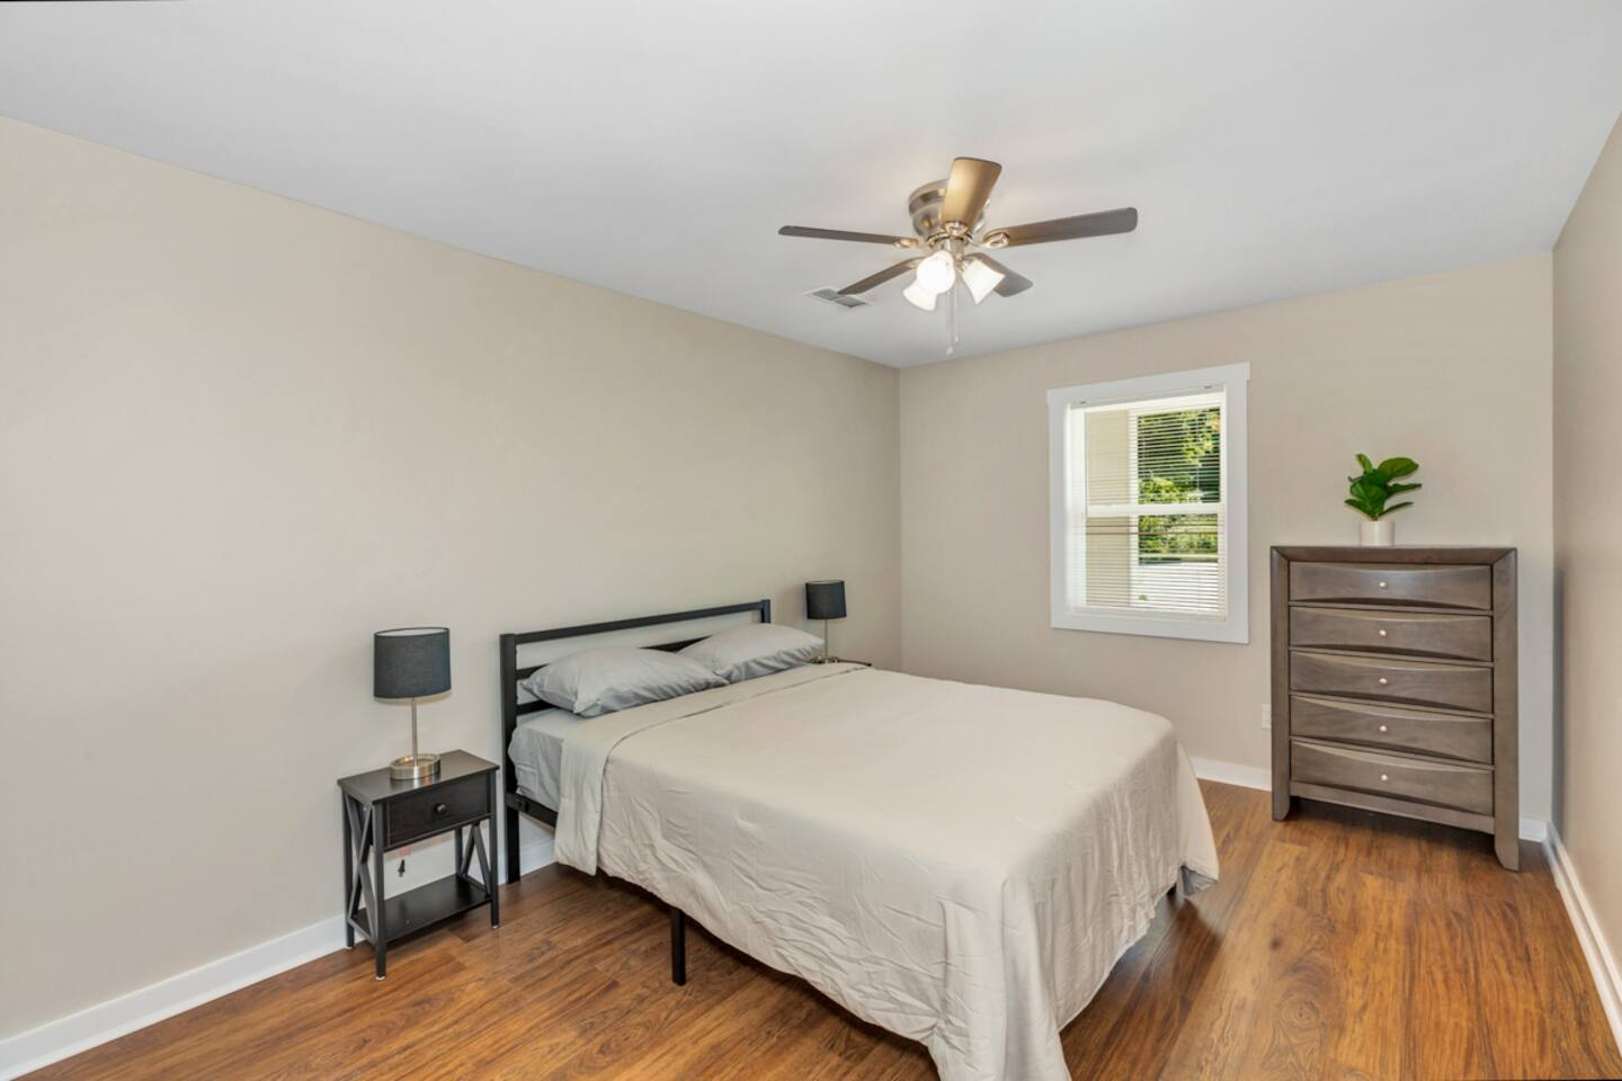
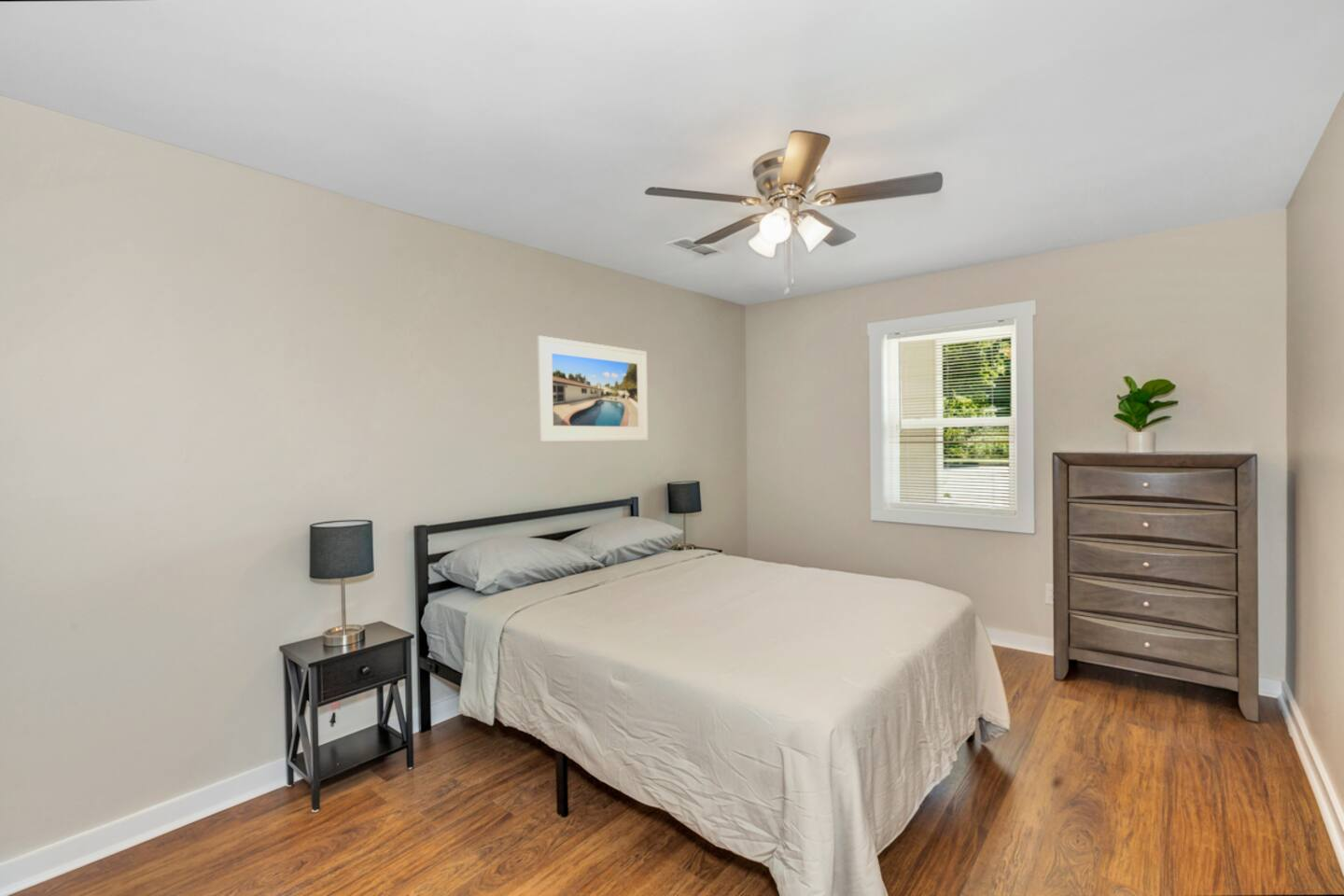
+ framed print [537,335,649,442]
